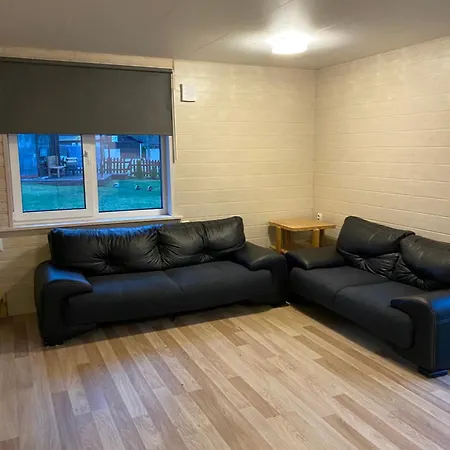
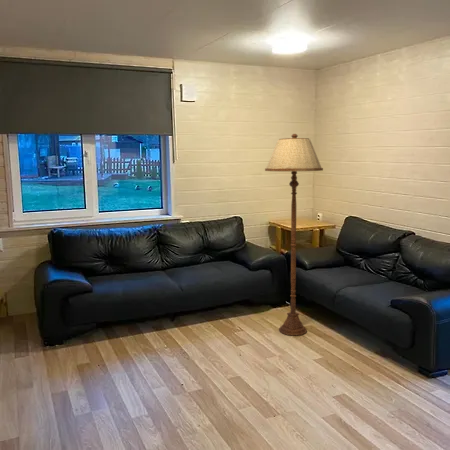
+ floor lamp [264,133,324,337]
